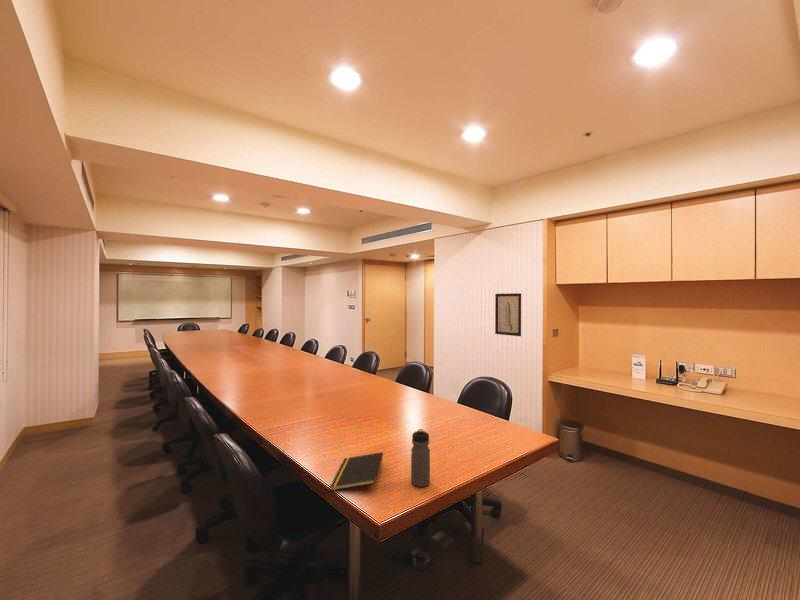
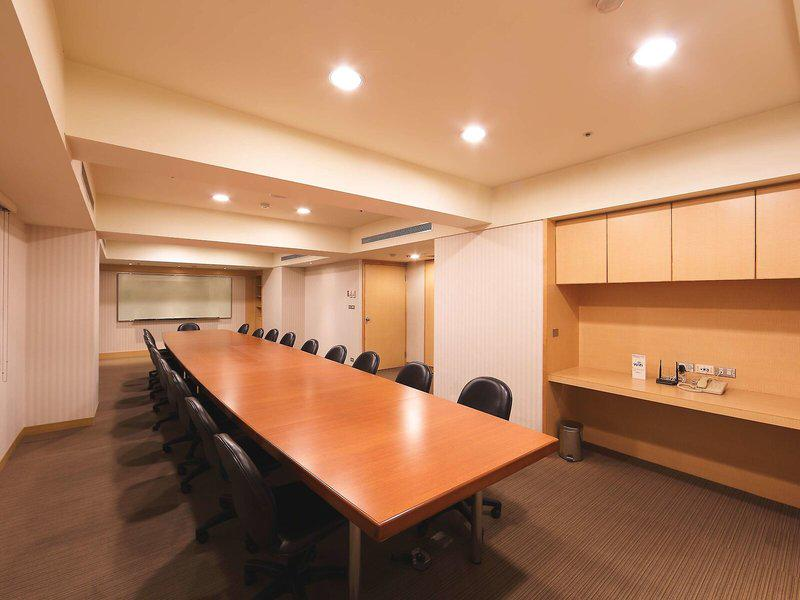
- water bottle [410,428,431,488]
- wall art [494,292,522,337]
- notepad [329,451,384,492]
